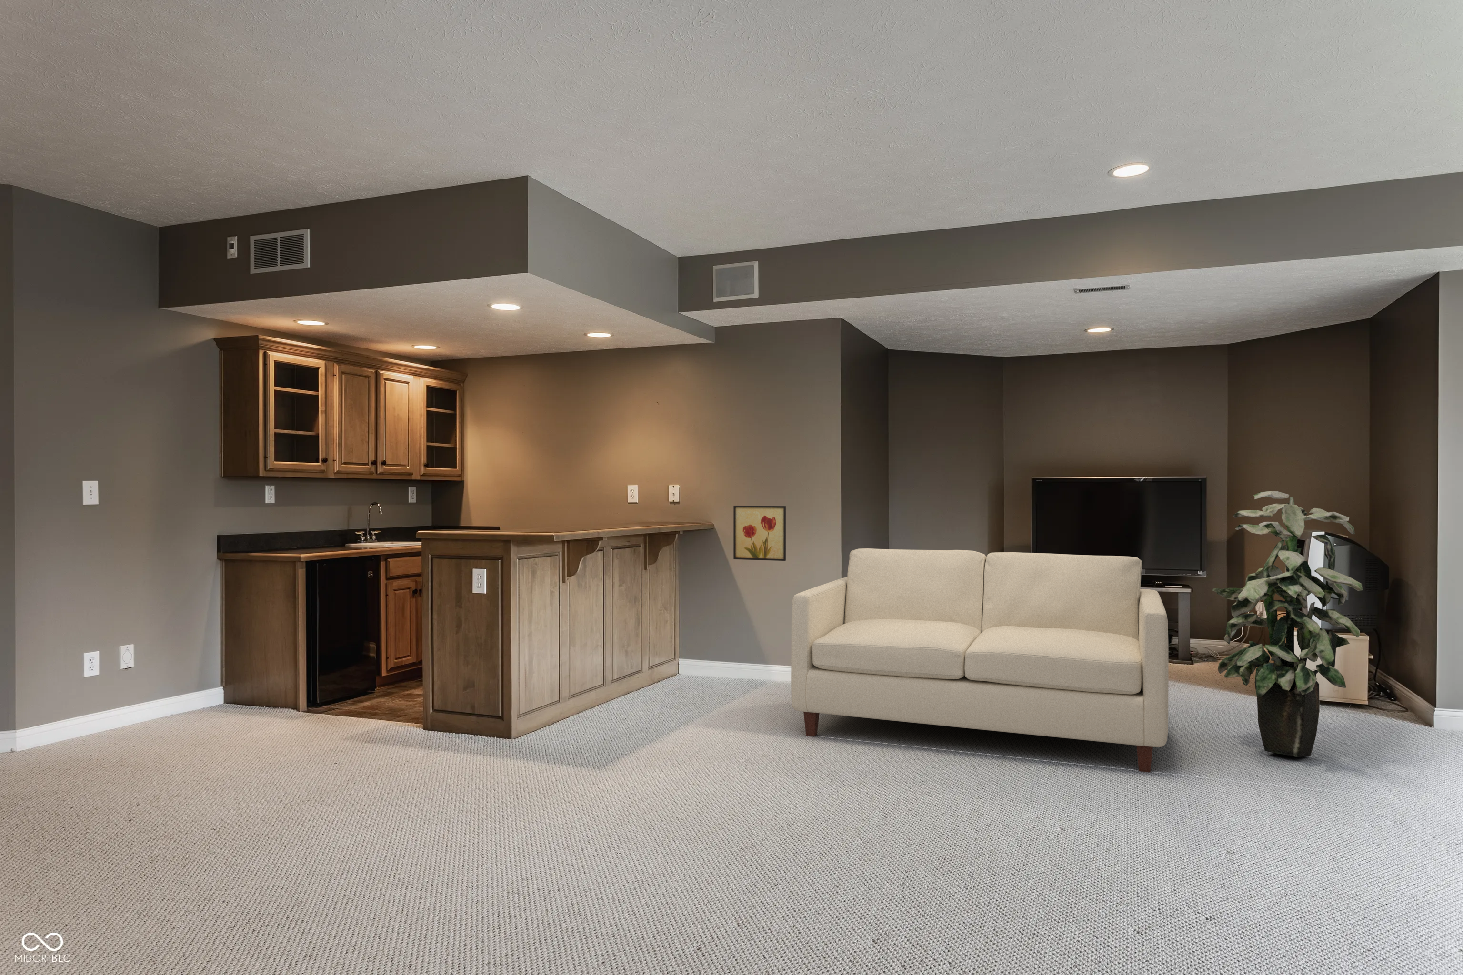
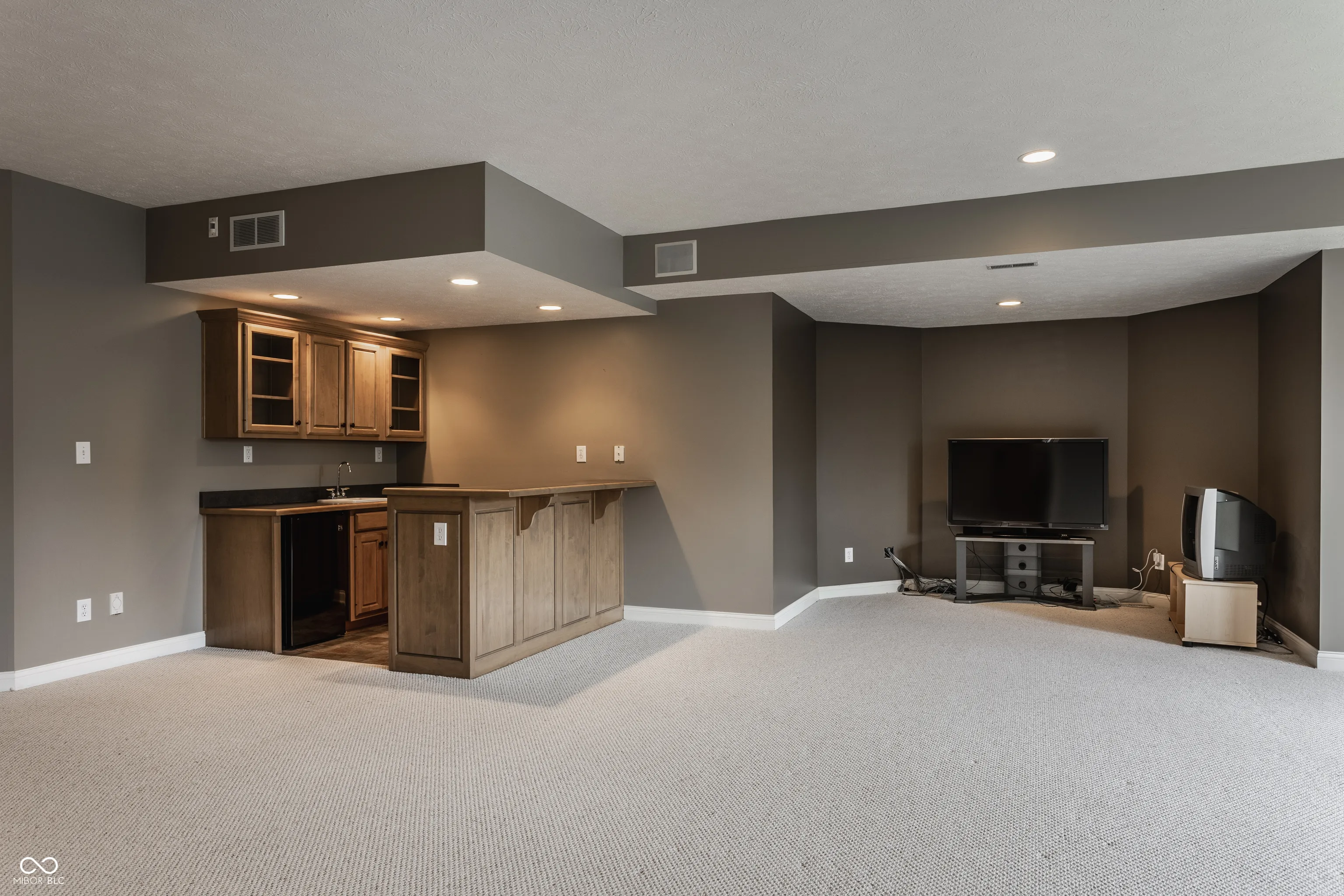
- wall art [733,505,786,561]
- sofa [790,548,1169,773]
- indoor plant [1212,491,1363,757]
